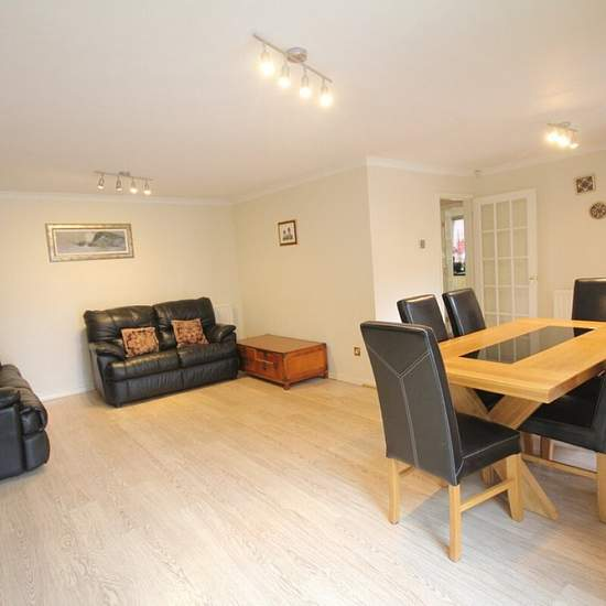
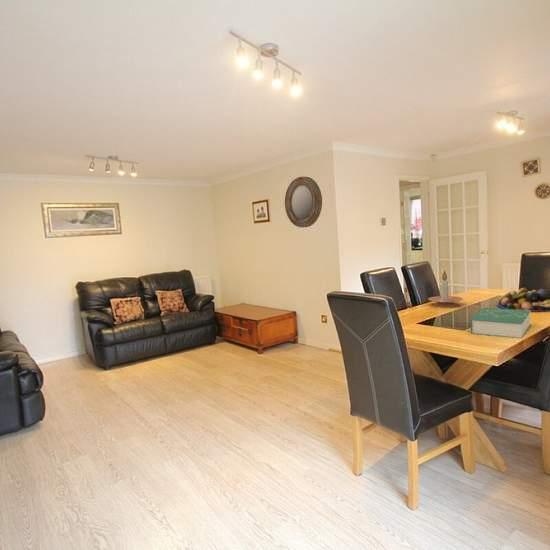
+ fruit bowl [497,287,550,313]
+ book [470,307,532,339]
+ candle holder [427,270,464,308]
+ home mirror [284,176,323,228]
